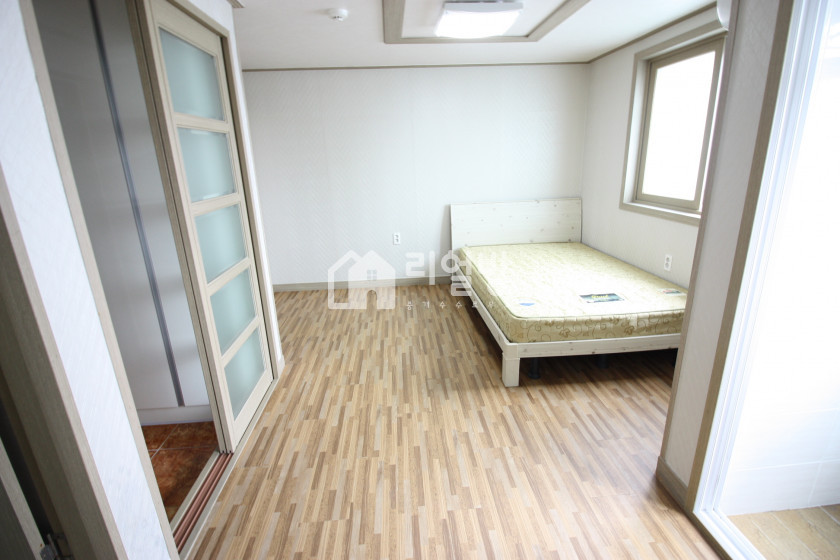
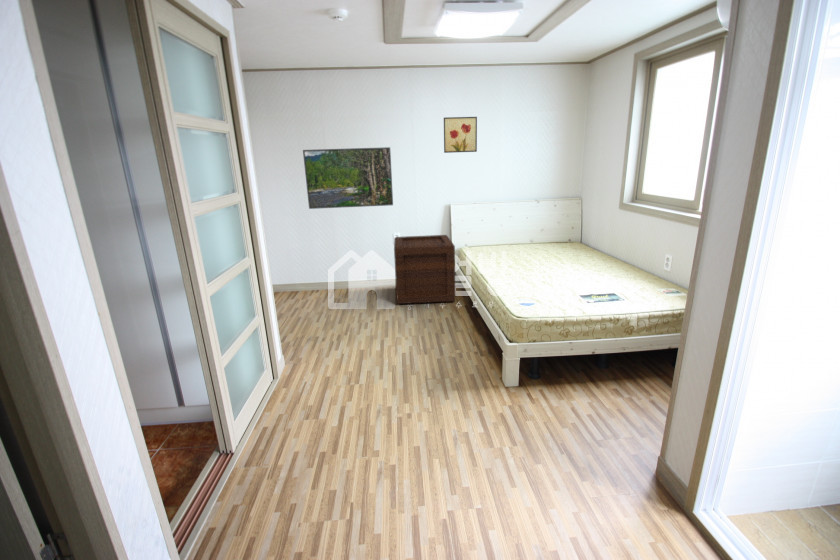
+ wooden crate [393,234,456,305]
+ wall art [443,116,478,154]
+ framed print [302,146,394,210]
